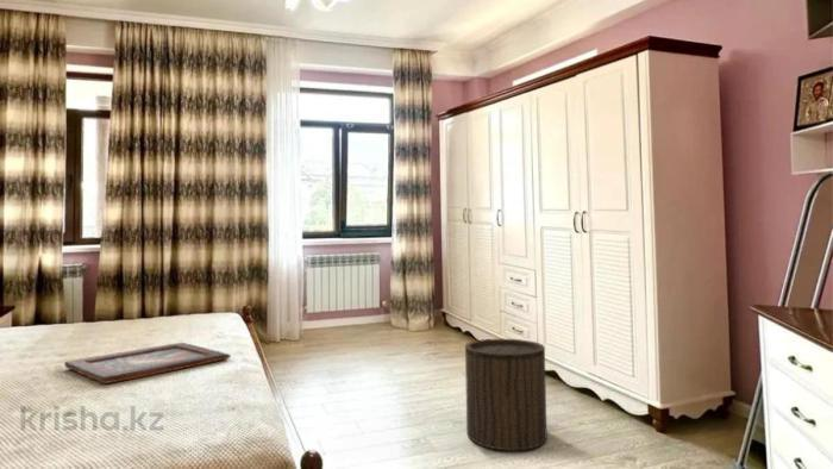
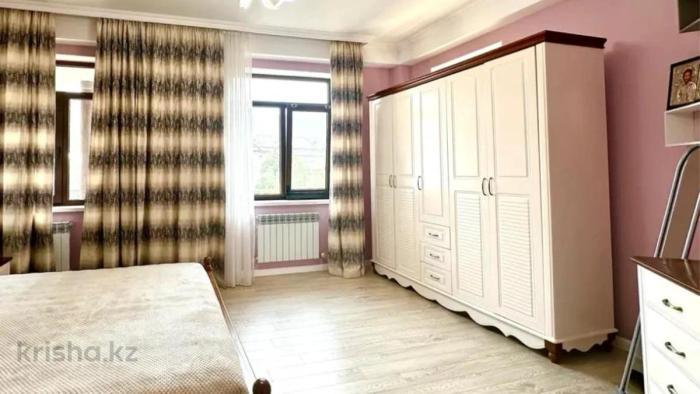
- stool [464,338,549,451]
- decorative tray [63,342,232,384]
